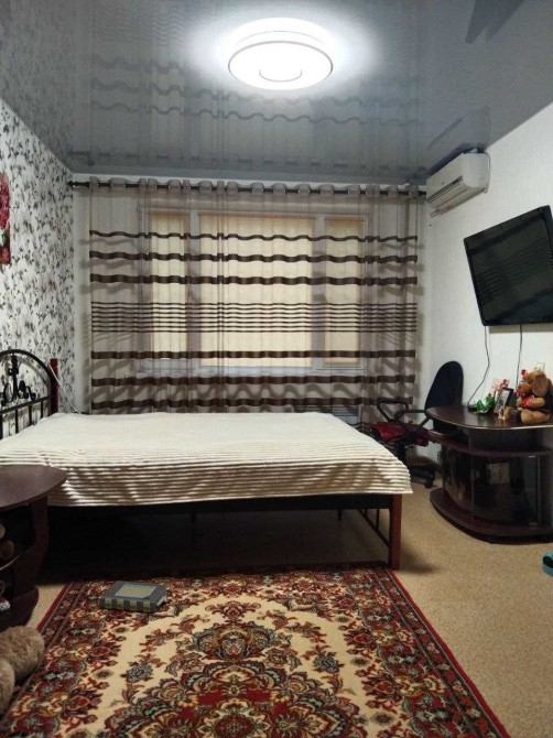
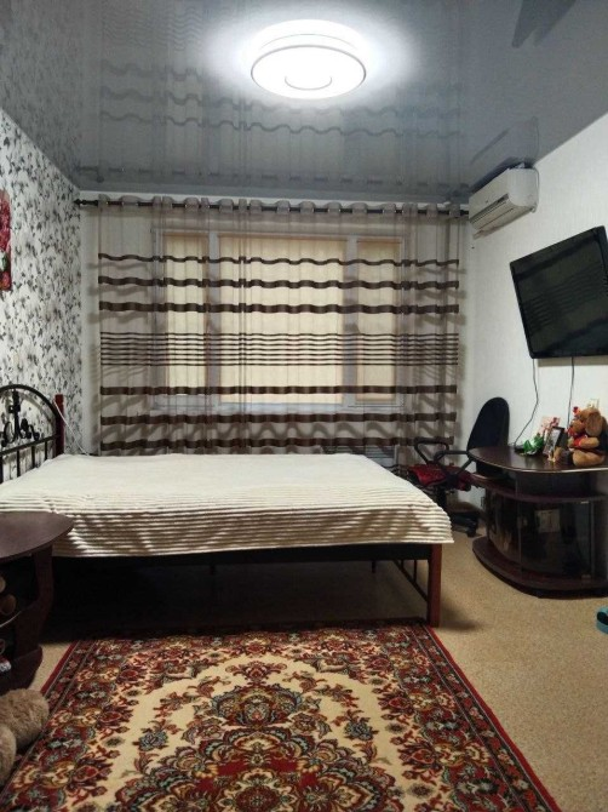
- book [99,579,170,614]
